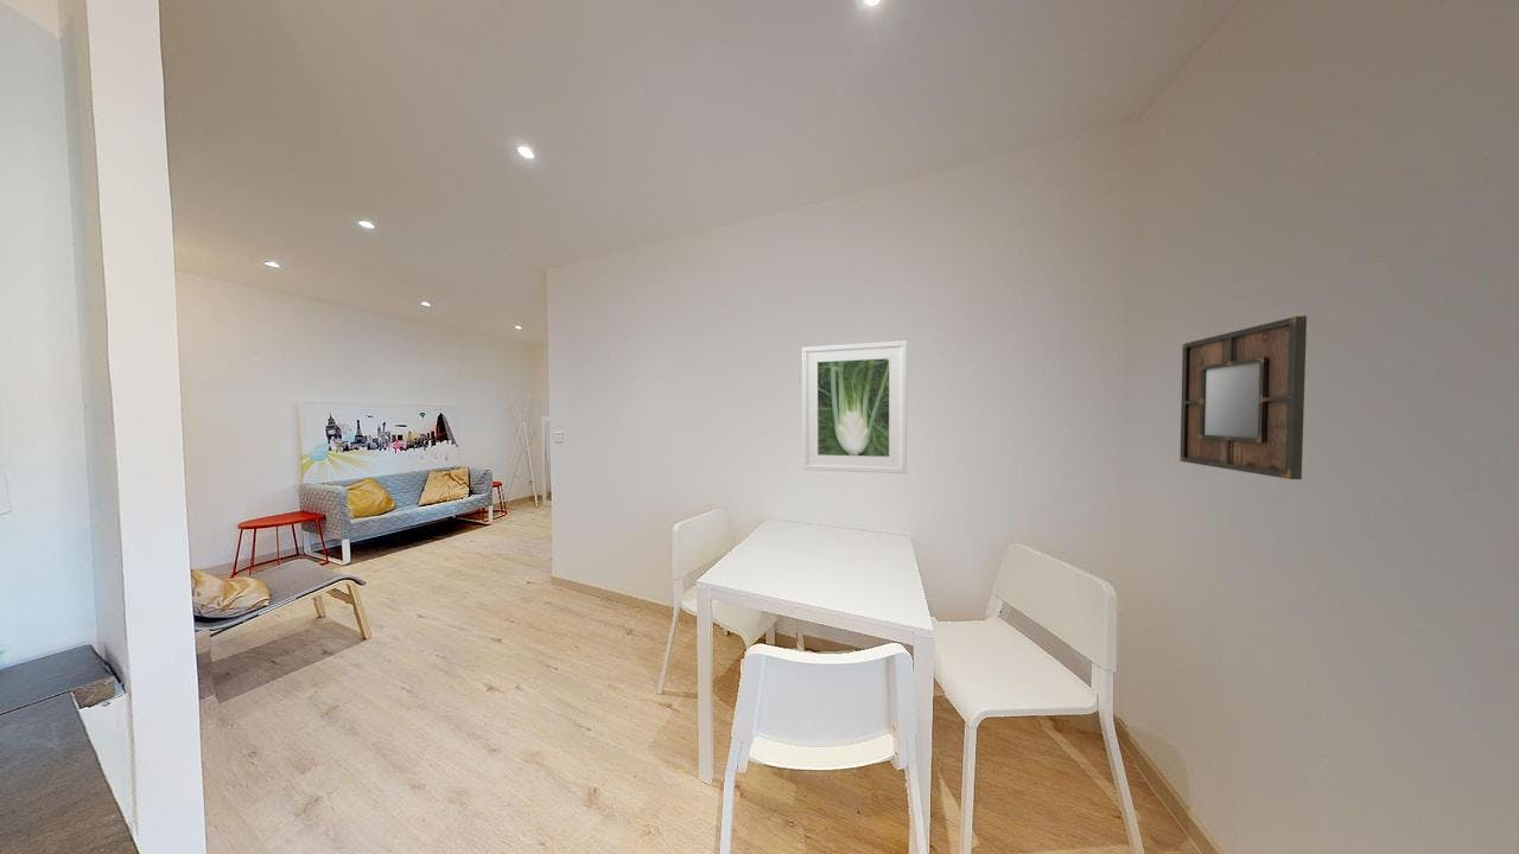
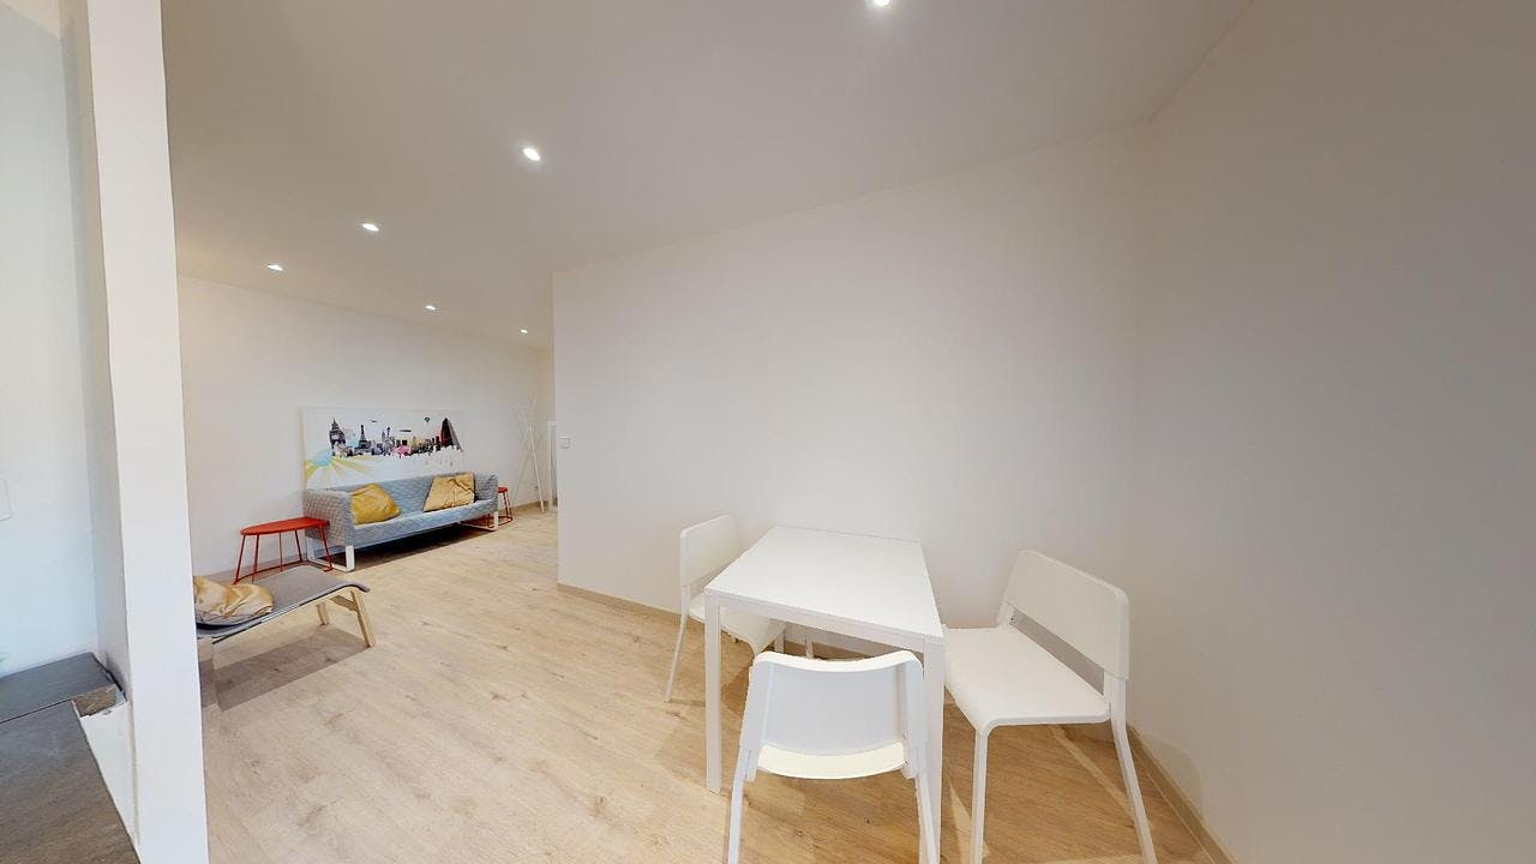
- home mirror [1178,314,1308,480]
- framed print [801,339,908,474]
